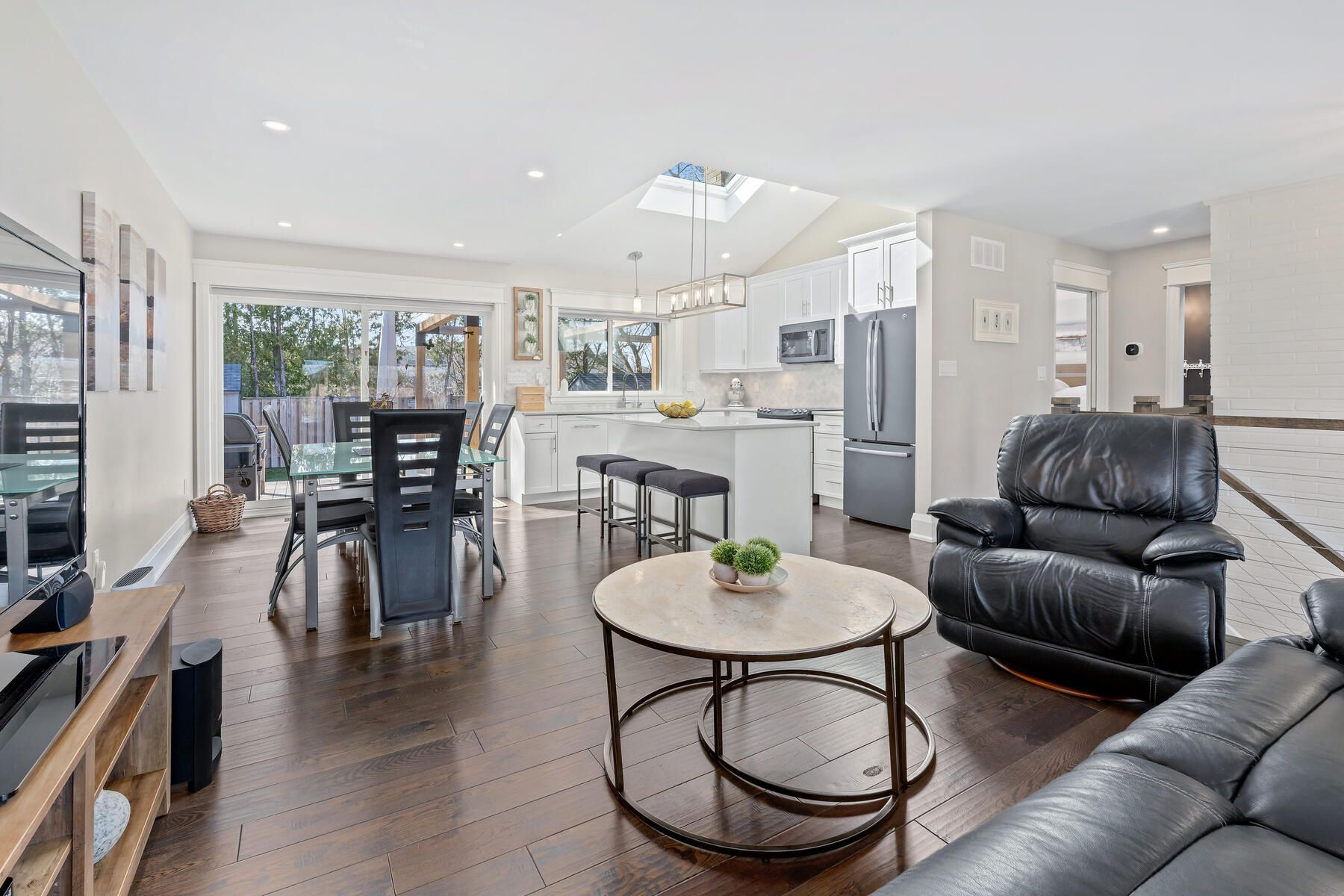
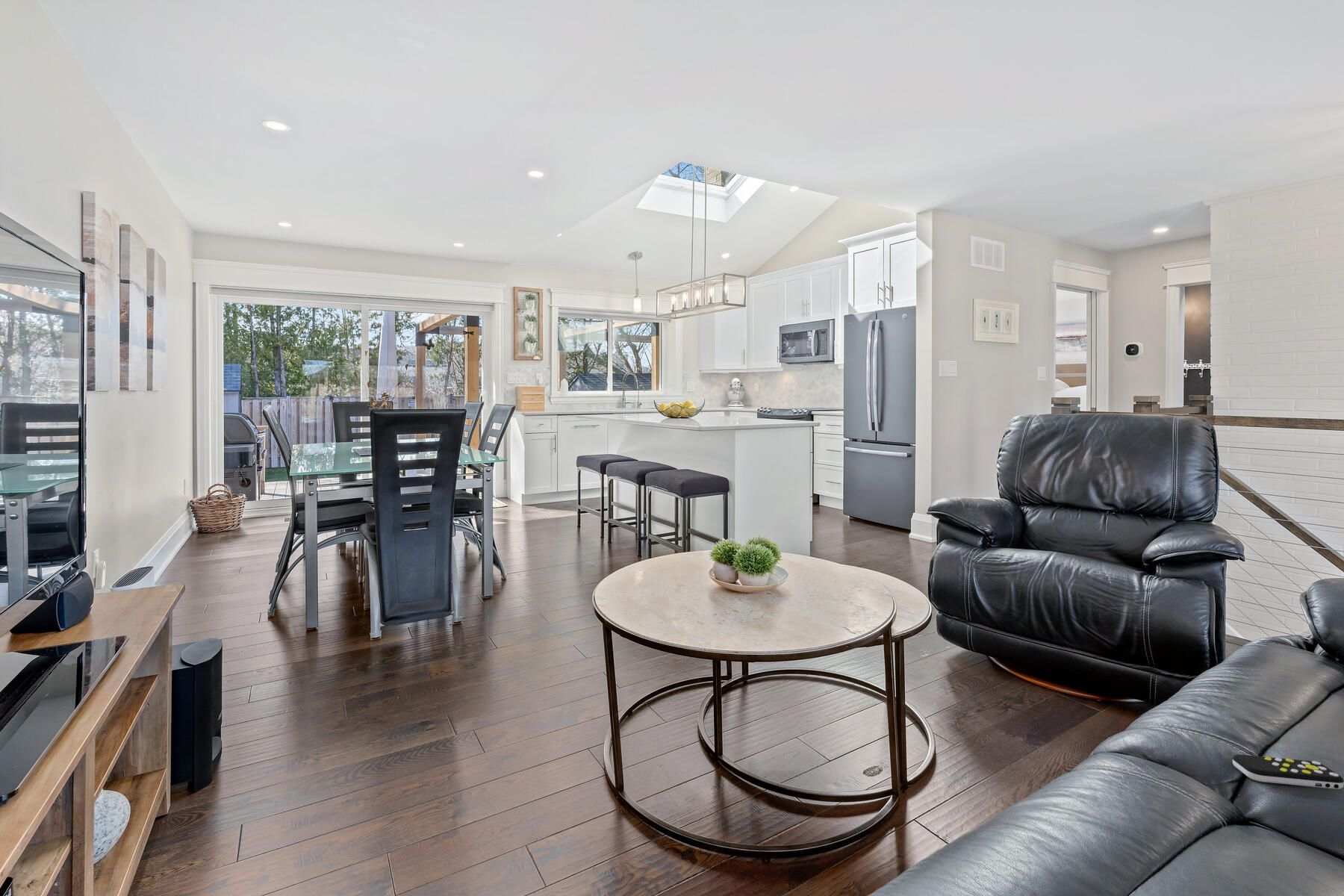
+ remote control [1232,754,1344,790]
